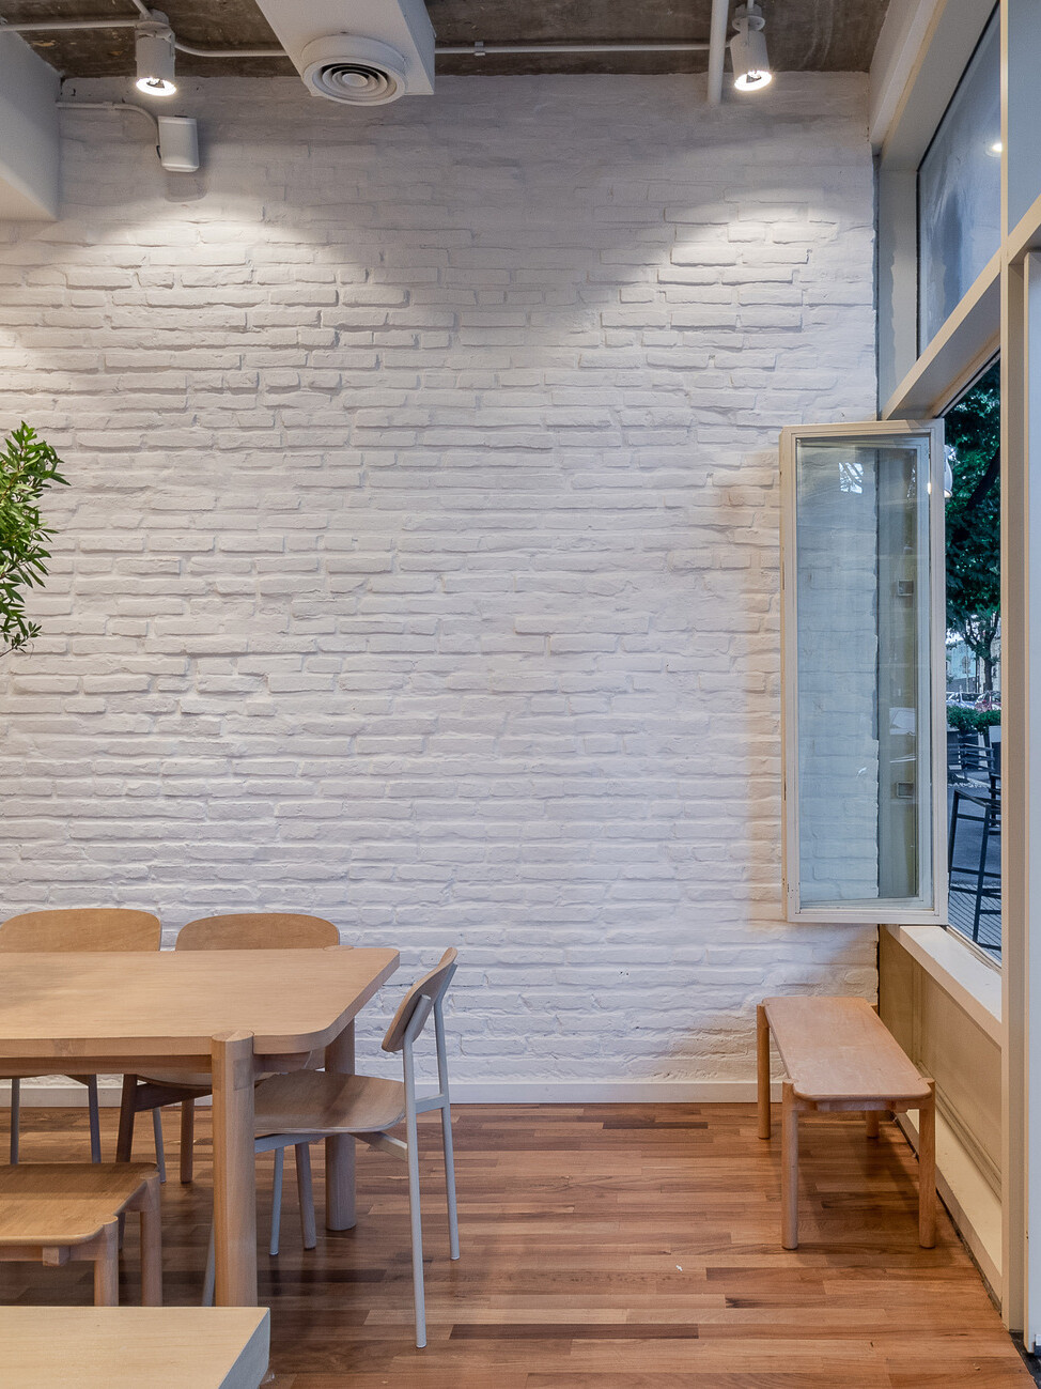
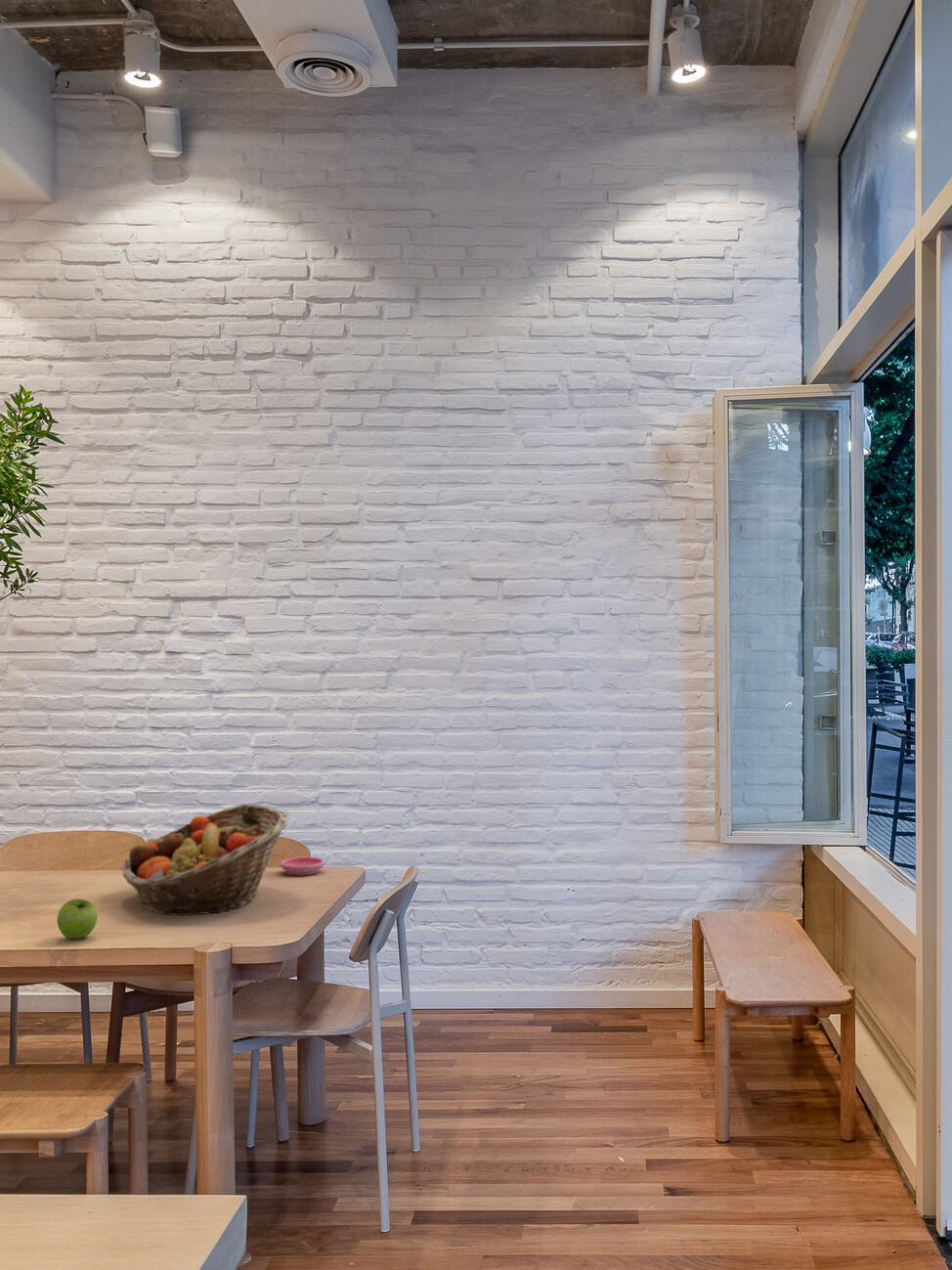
+ saucer [280,855,325,877]
+ fruit [57,898,99,940]
+ fruit basket [121,804,289,916]
